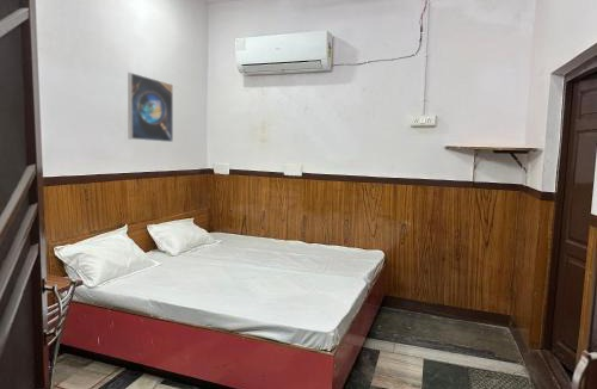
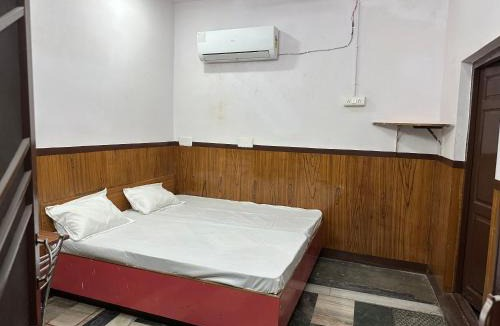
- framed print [127,72,174,143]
